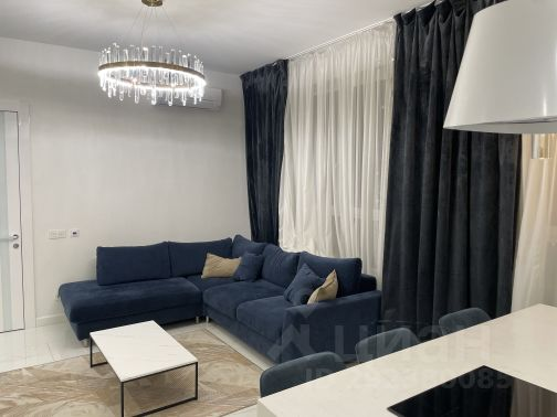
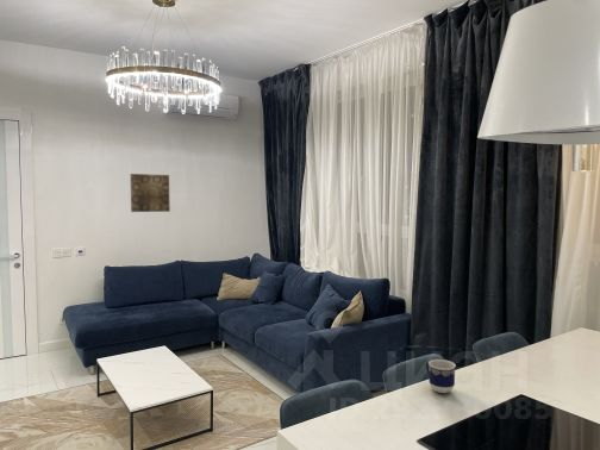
+ wall art [129,173,171,213]
+ cup [425,358,457,394]
